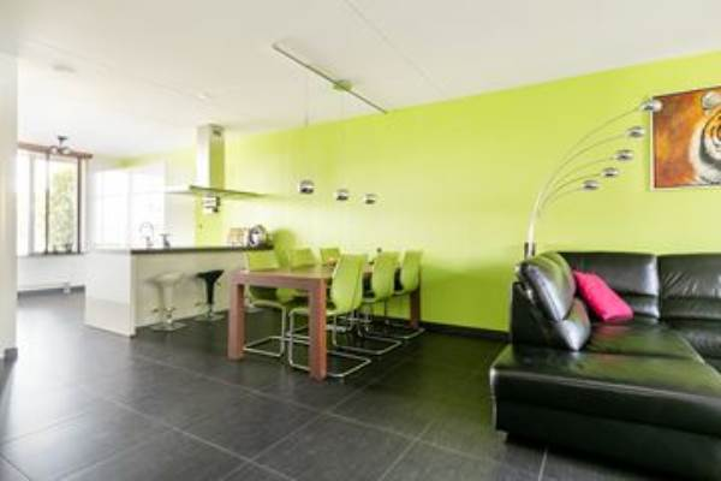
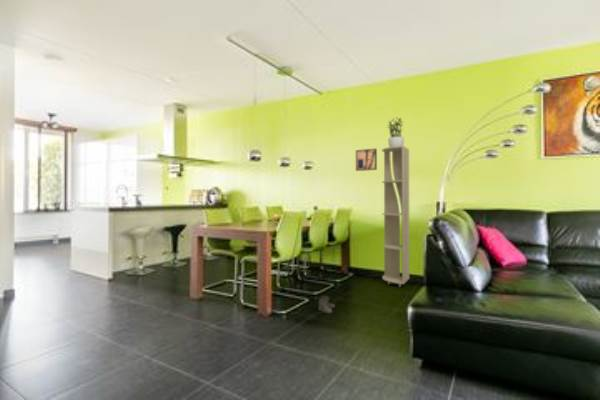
+ boots [317,295,336,315]
+ potted plant [385,116,405,147]
+ wall art [355,148,378,172]
+ shelving unit [381,145,410,288]
